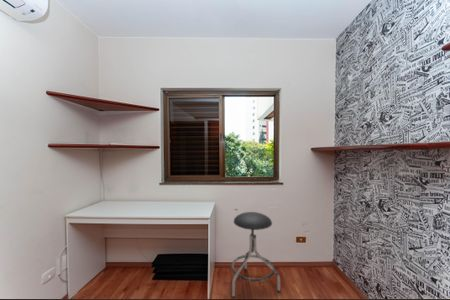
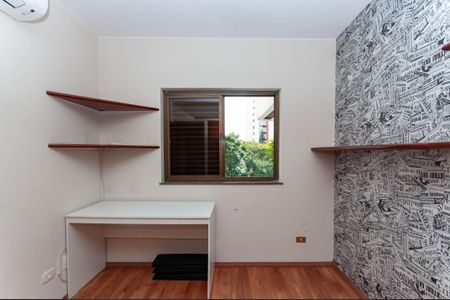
- stool [230,211,282,300]
